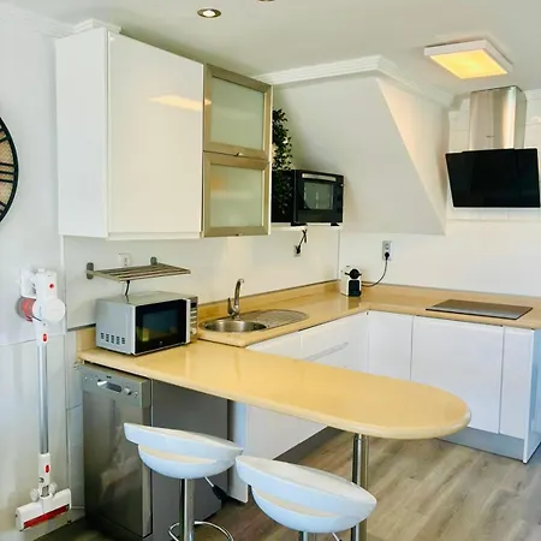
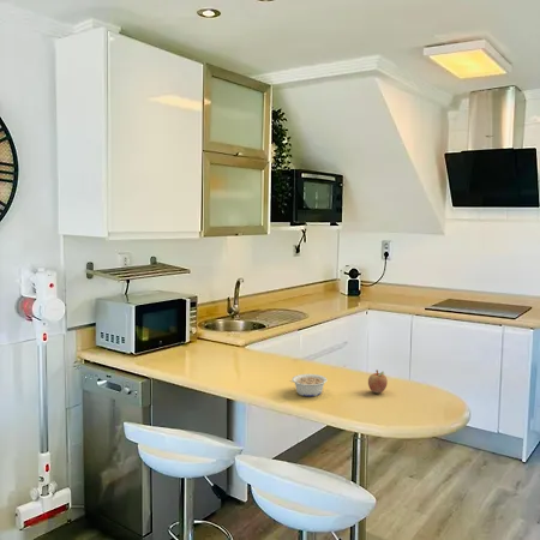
+ fruit [367,368,389,395]
+ legume [289,373,329,397]
